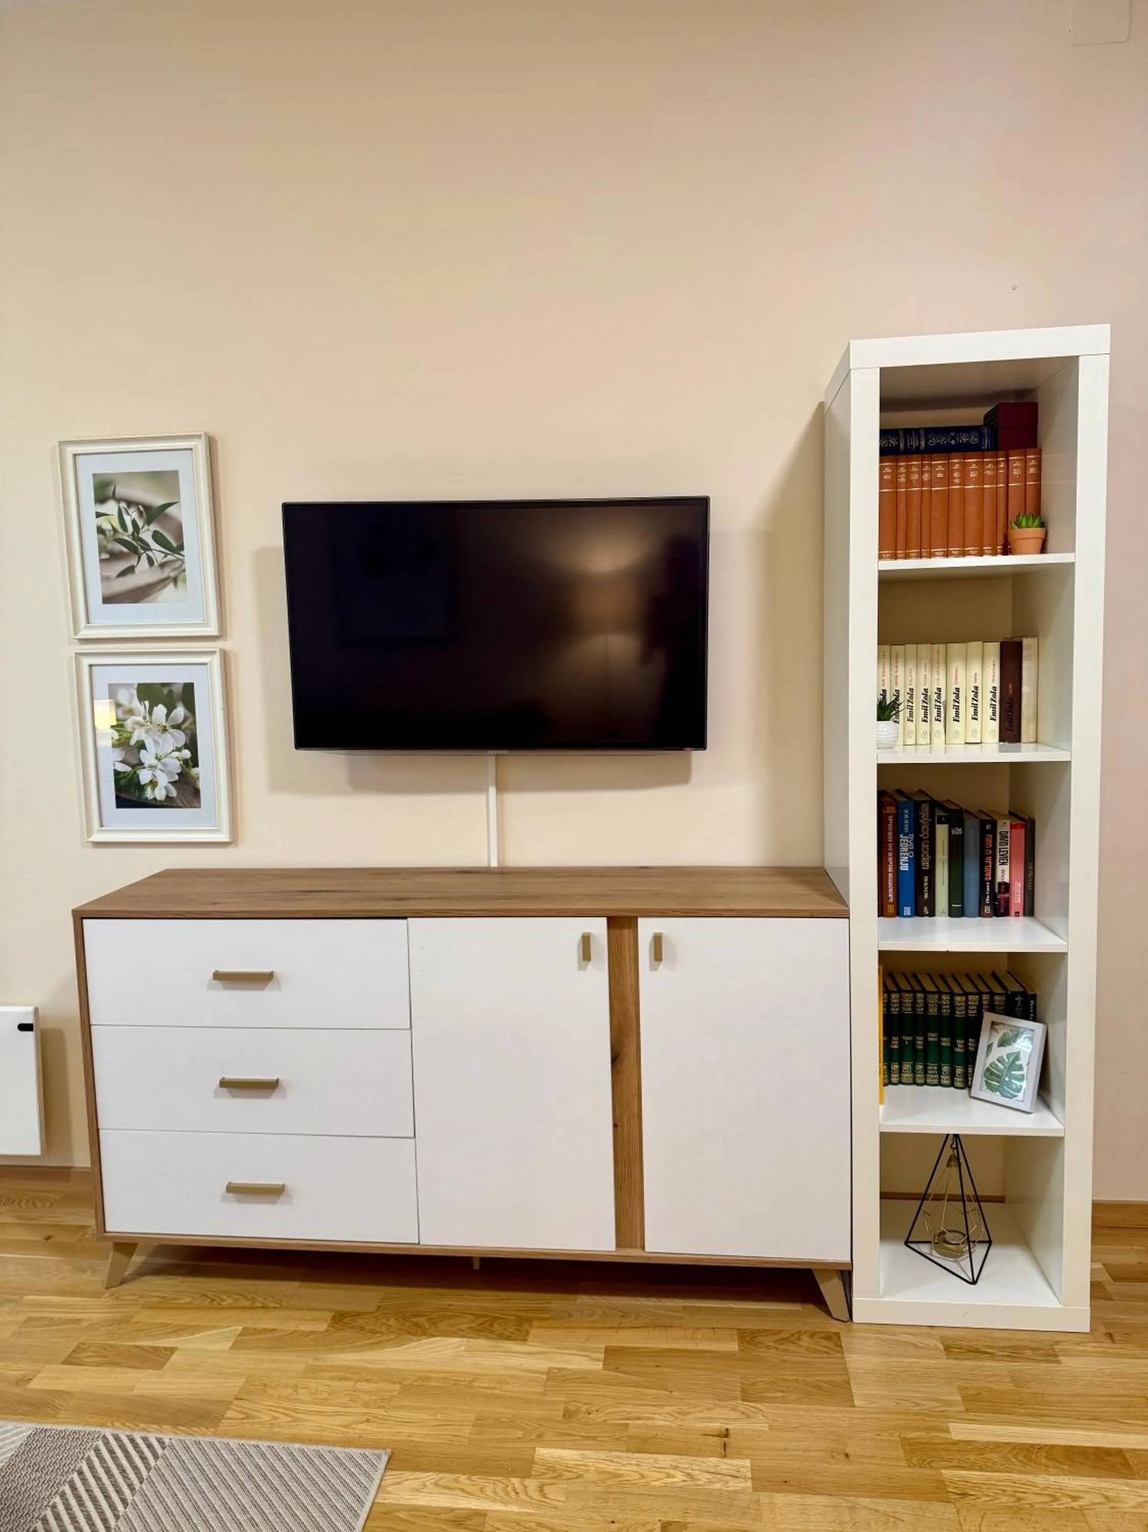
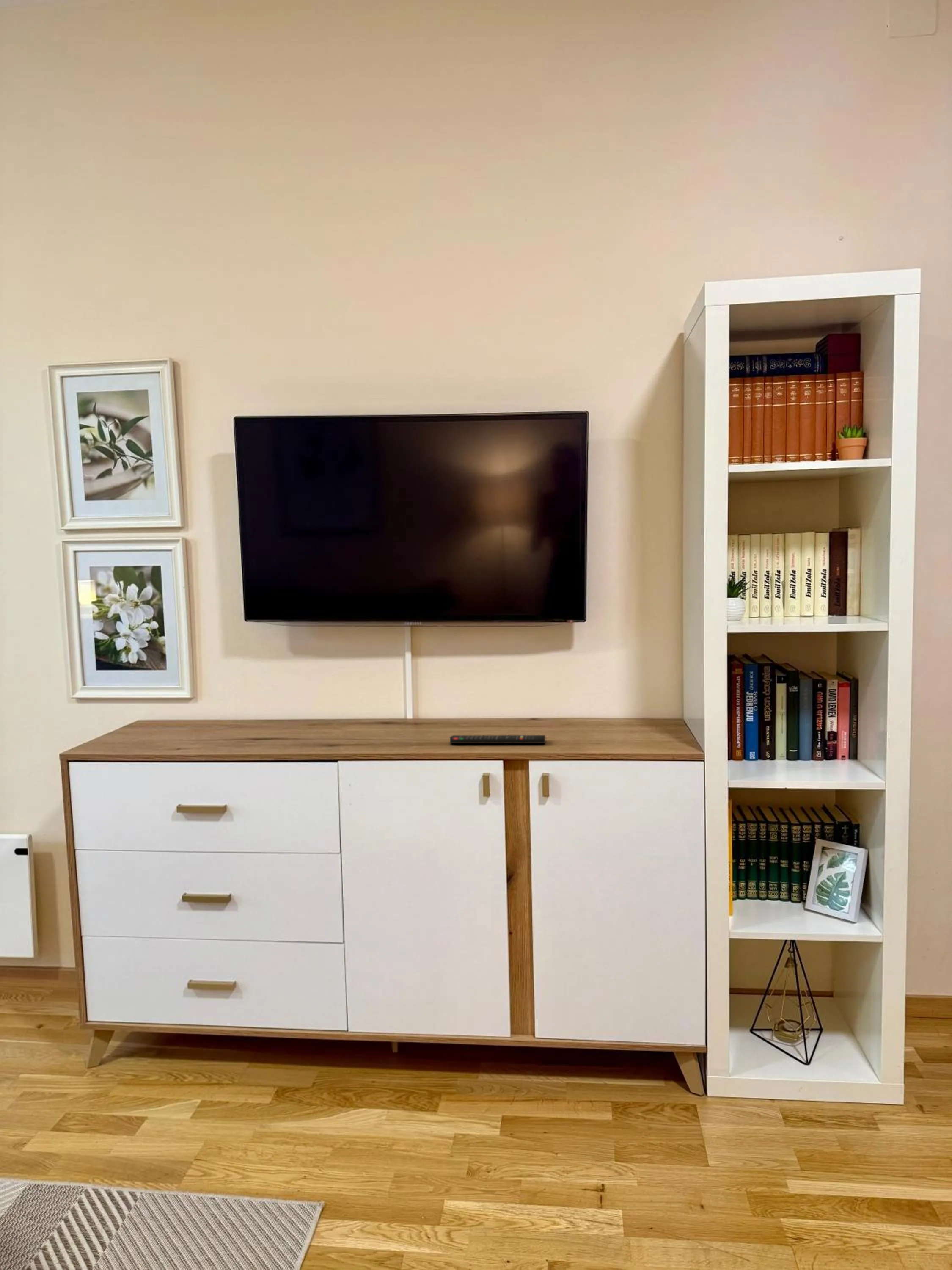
+ remote control [449,734,546,744]
